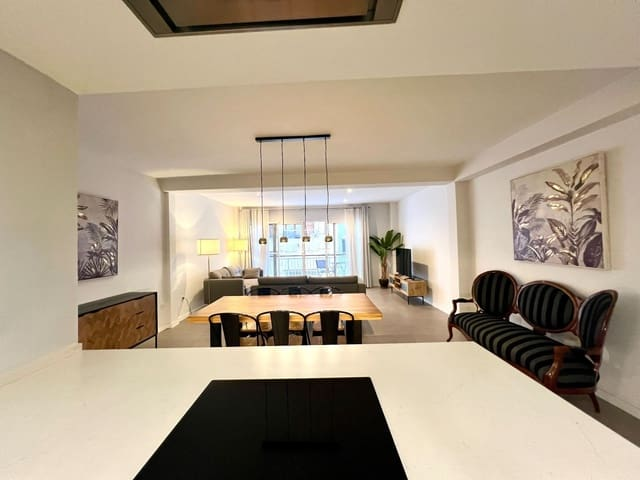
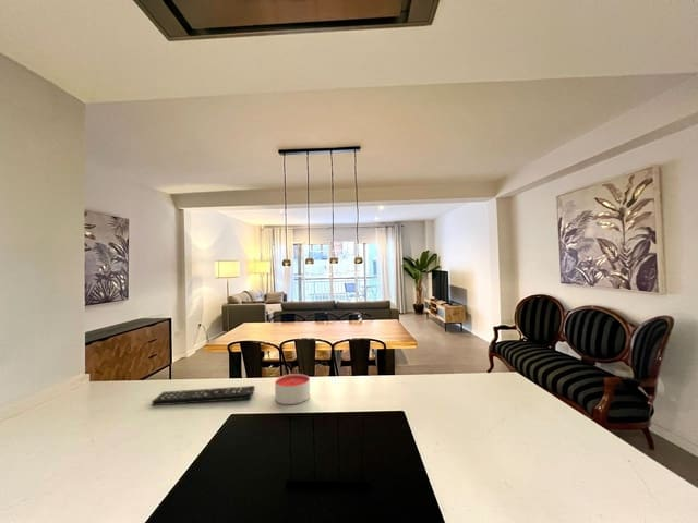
+ remote control [151,385,256,406]
+ candle [274,373,311,405]
